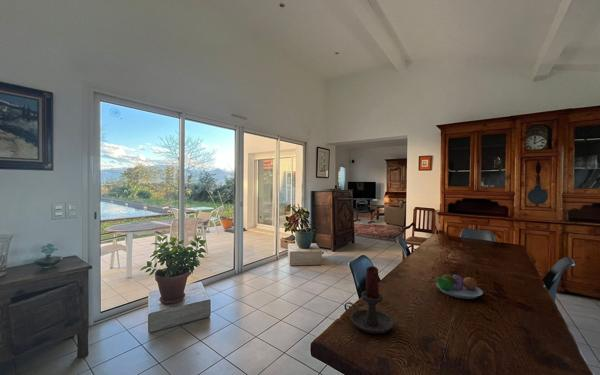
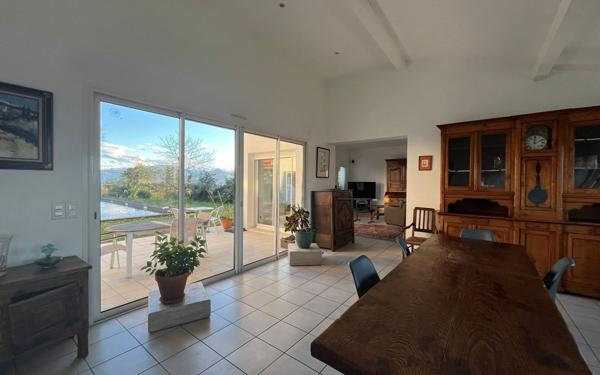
- candle holder [343,265,394,335]
- fruit bowl [430,270,484,300]
